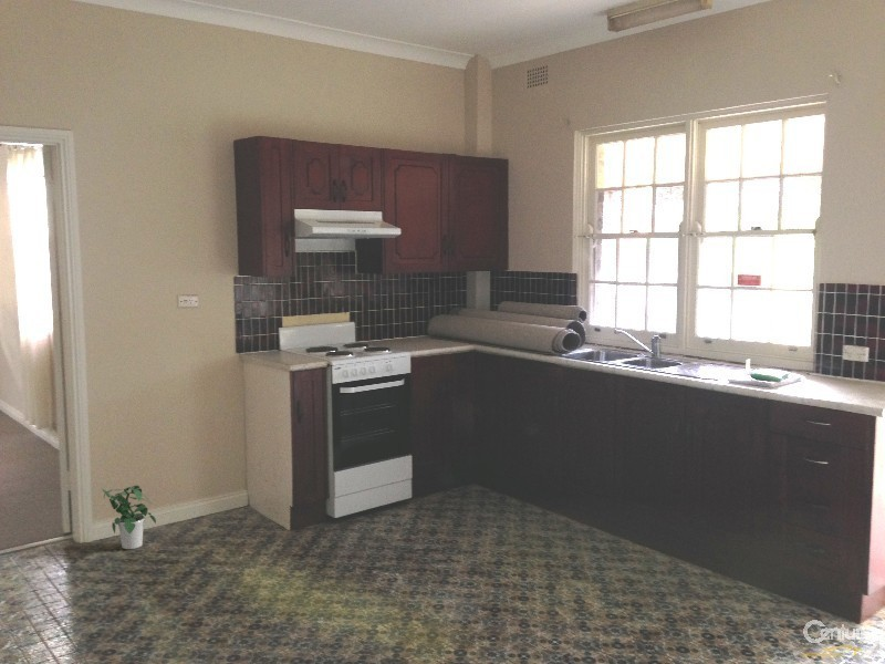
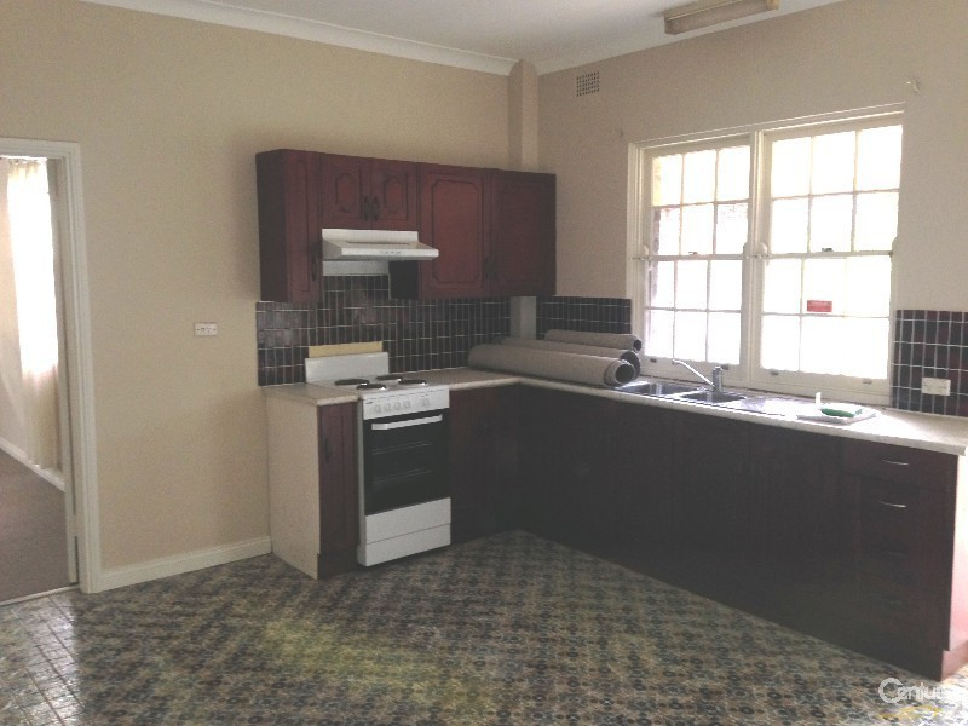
- potted plant [100,485,157,550]
